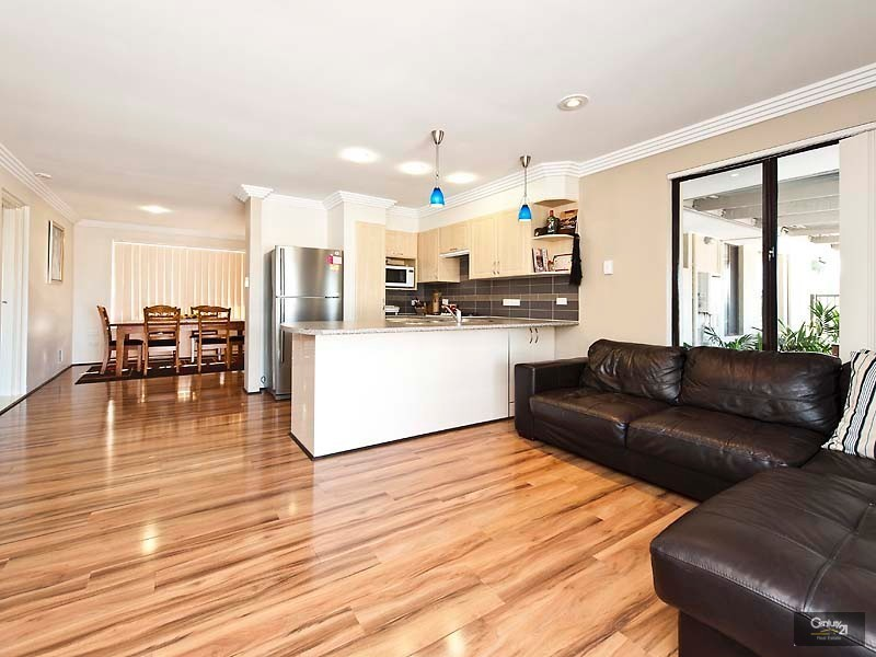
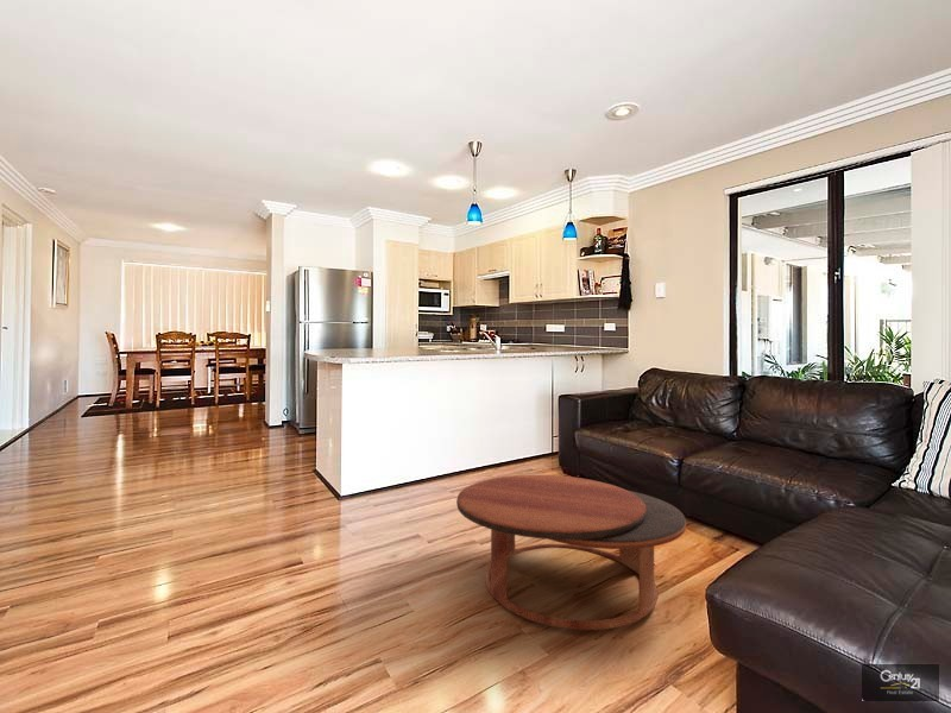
+ coffee table [455,474,687,631]
